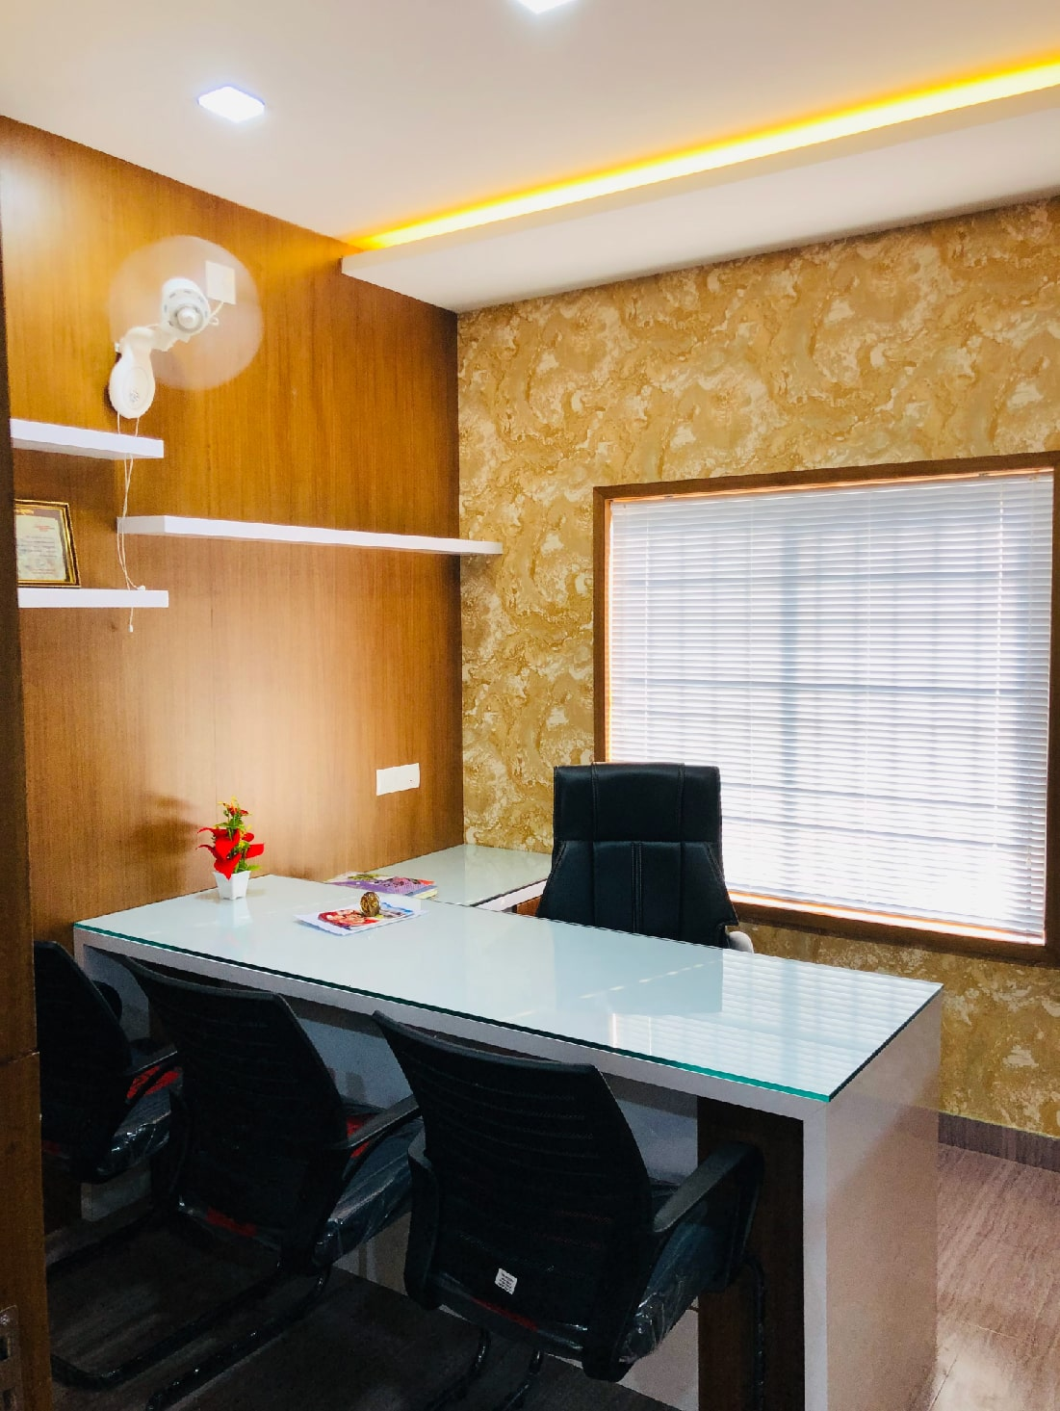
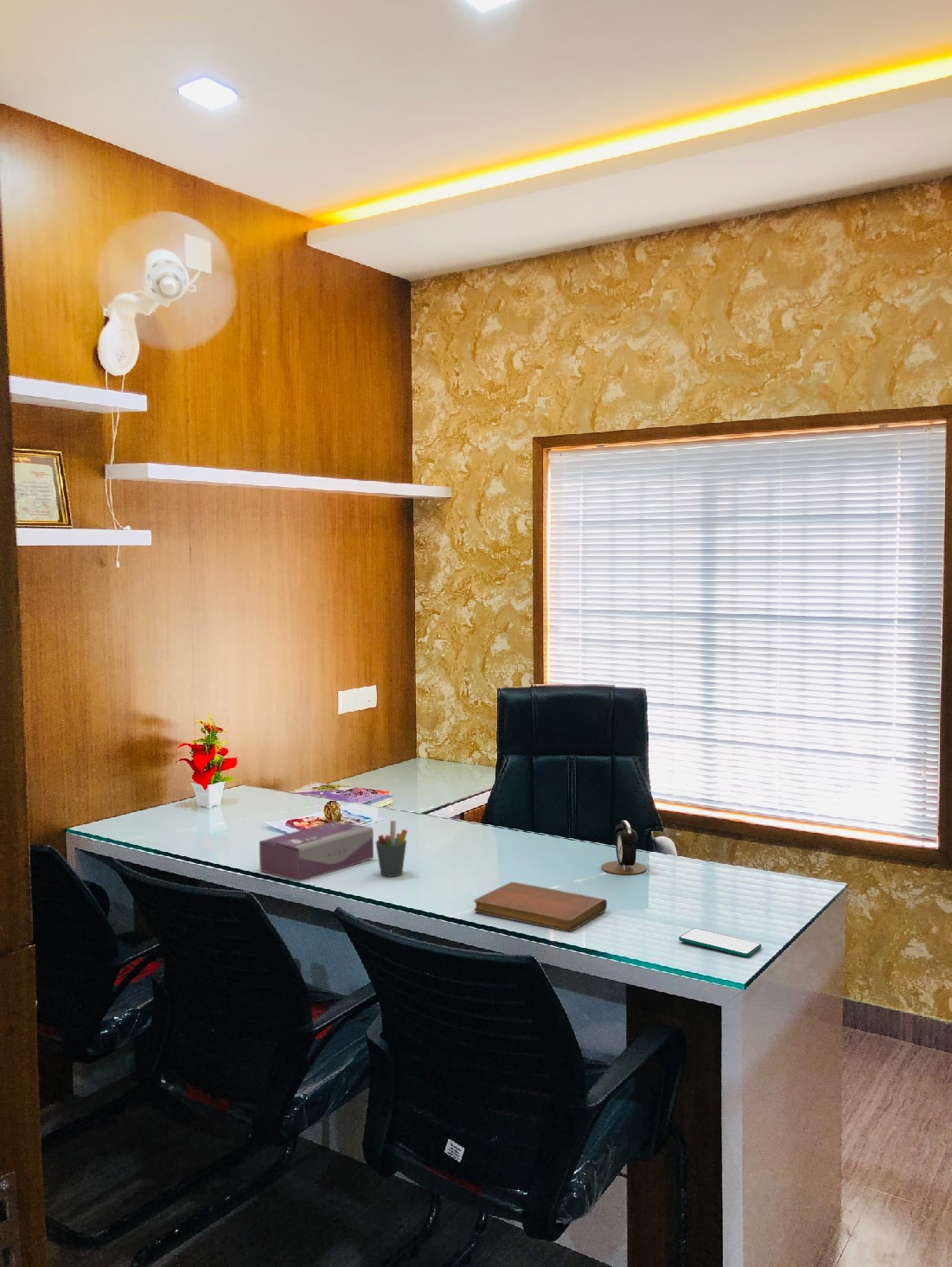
+ pen holder [374,820,408,877]
+ alarm clock [601,820,648,875]
+ notebook [473,881,608,933]
+ tissue box [259,820,374,882]
+ smartphone [678,927,763,958]
